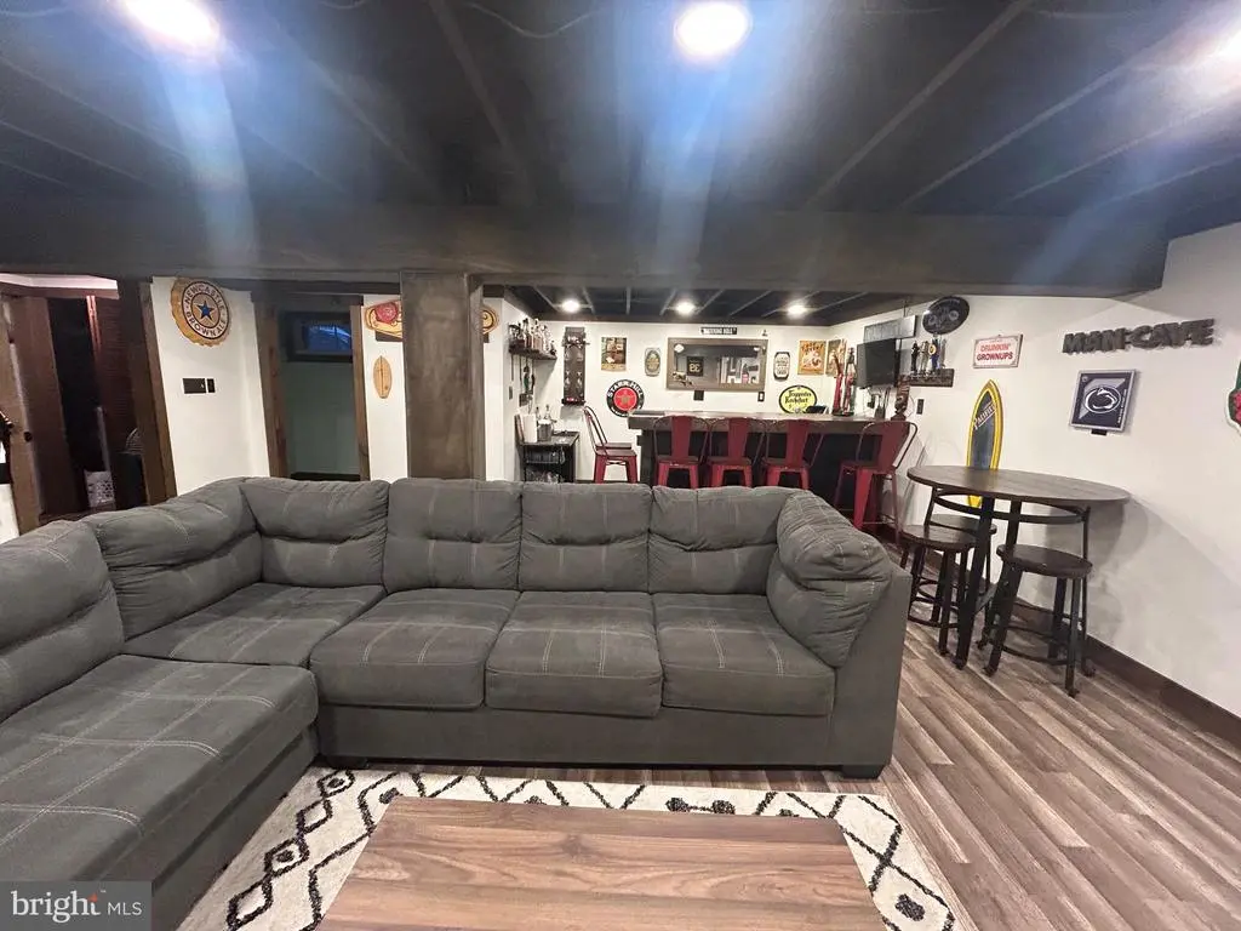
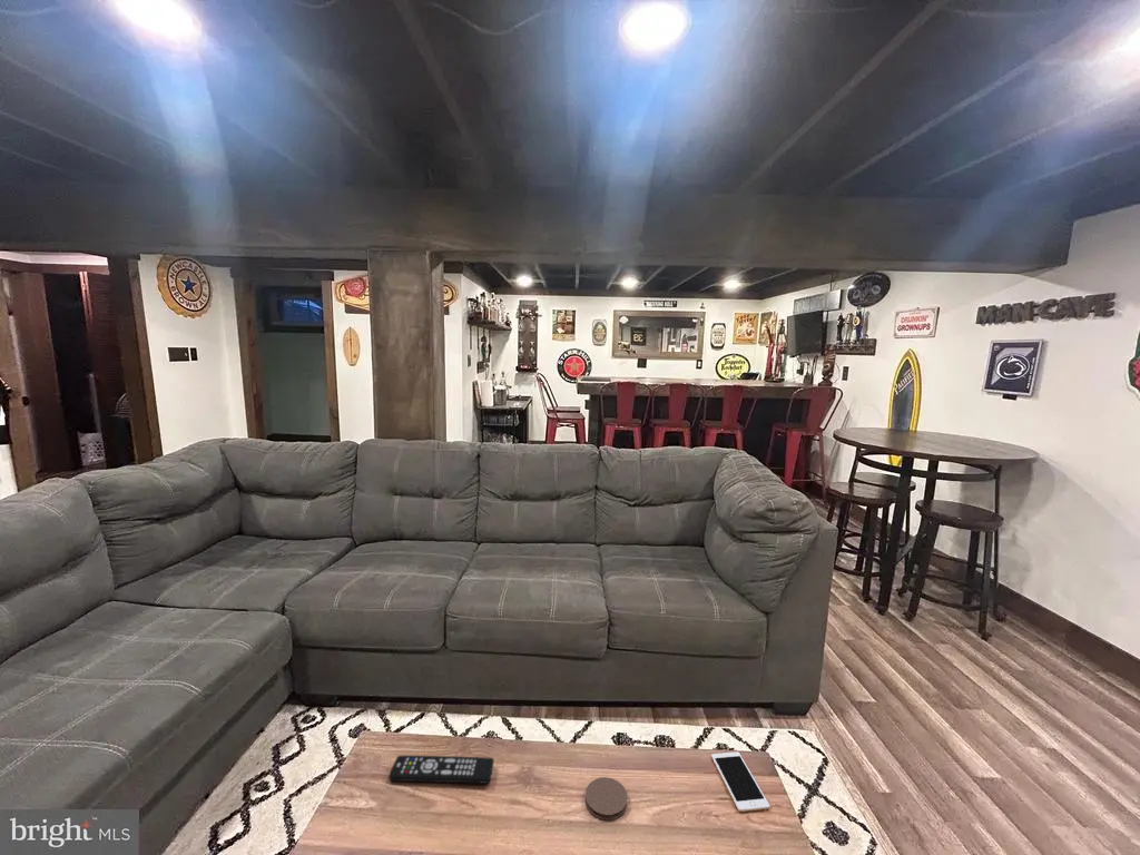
+ cell phone [710,750,772,813]
+ remote control [387,755,494,785]
+ coaster [584,776,628,822]
